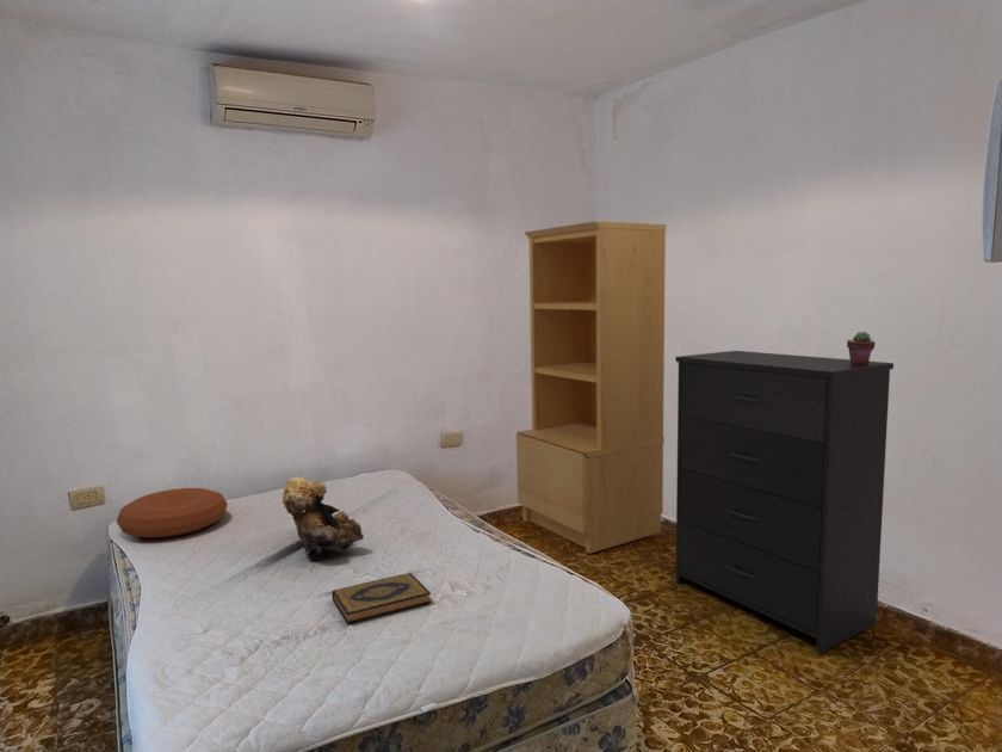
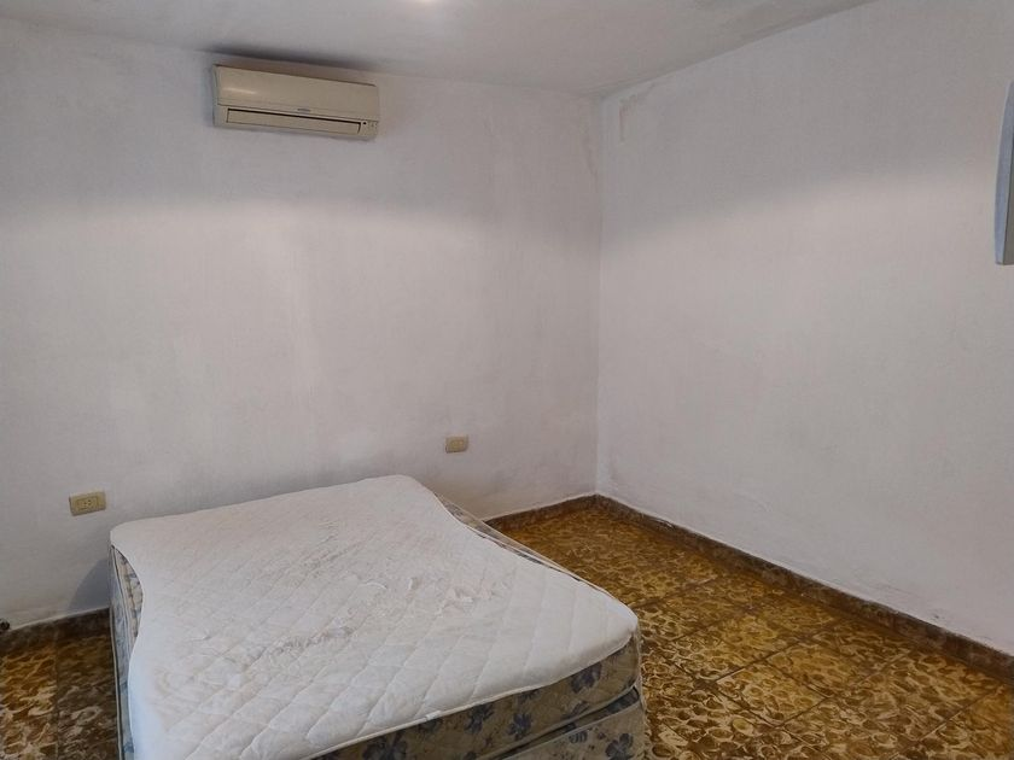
- cushion [116,487,229,540]
- bookcase [515,220,667,555]
- potted succulent [846,331,877,365]
- teddy bear [282,475,365,562]
- dresser [675,350,895,654]
- hardback book [330,572,432,625]
